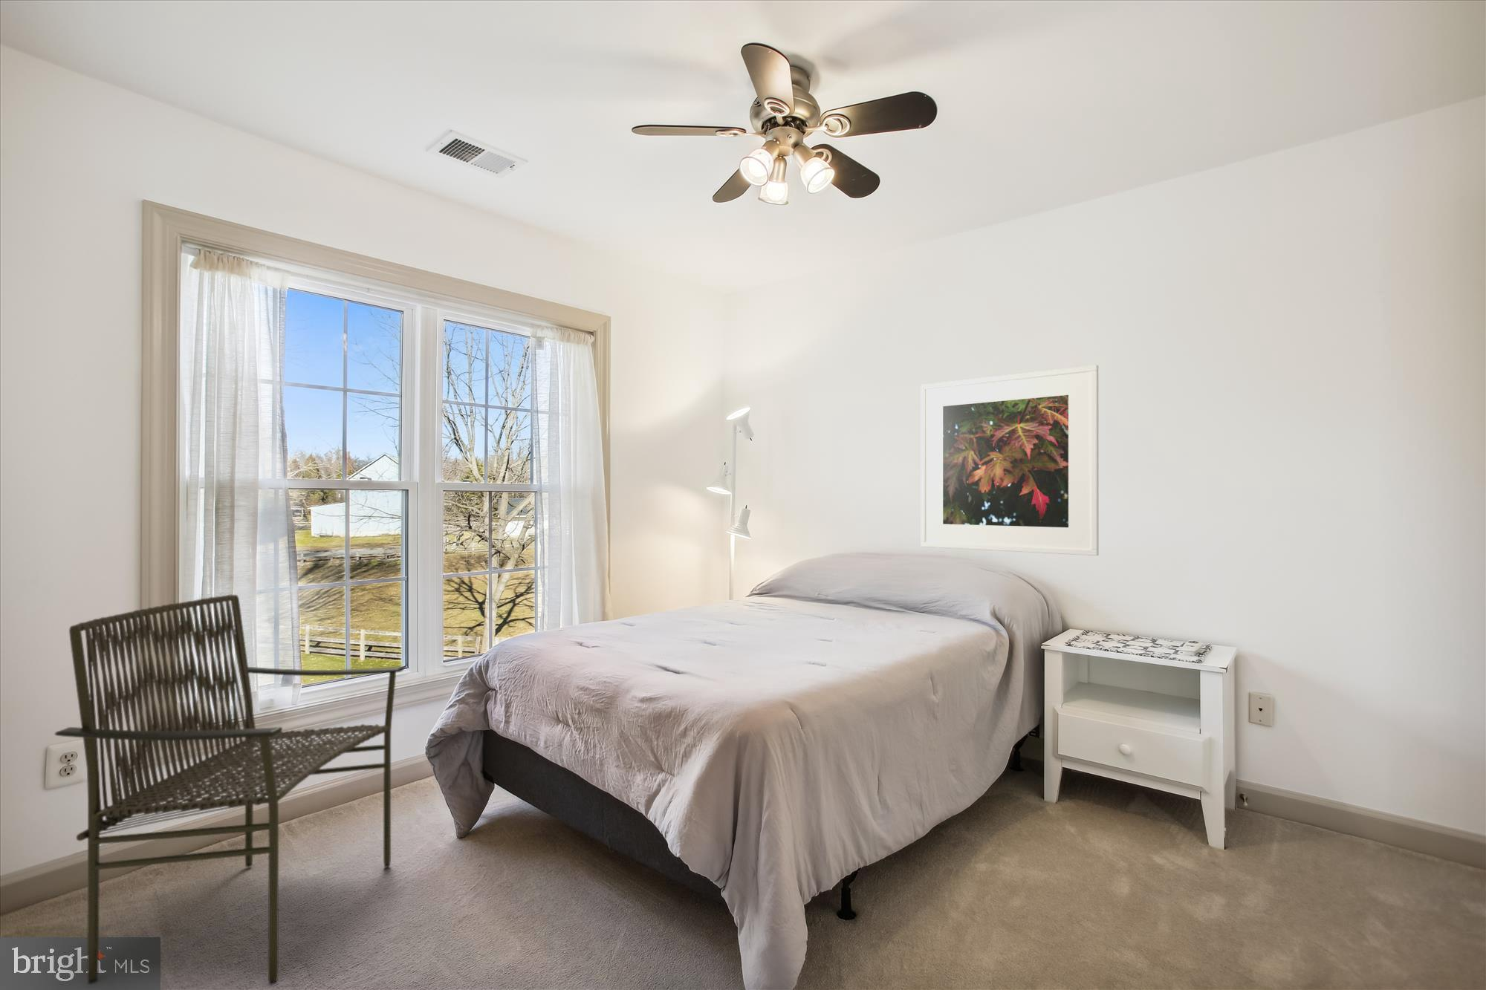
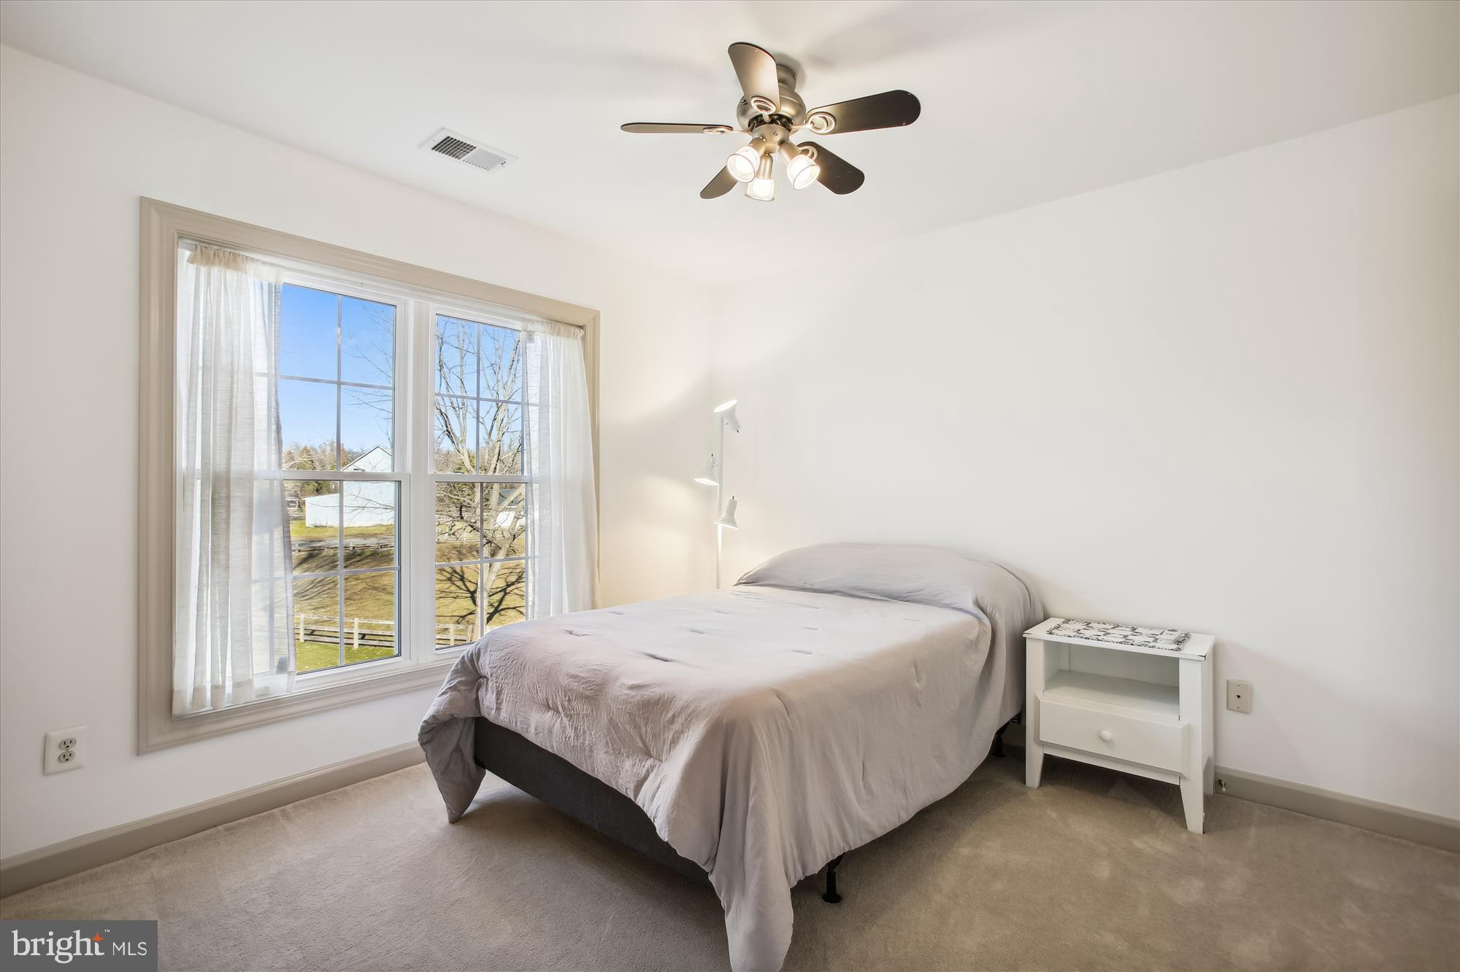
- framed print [920,364,1099,556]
- armchair [53,594,405,986]
